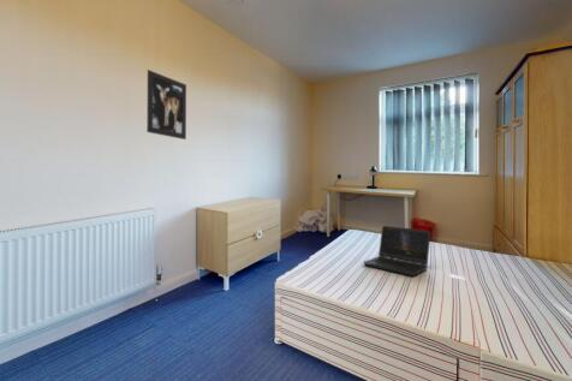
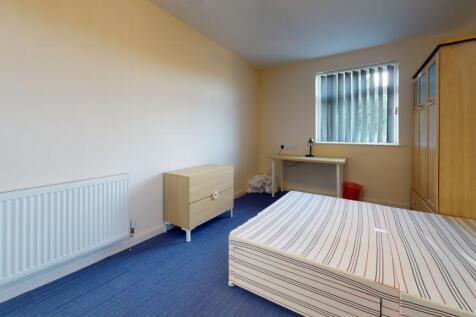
- wall art [145,69,187,141]
- laptop computer [363,225,431,278]
